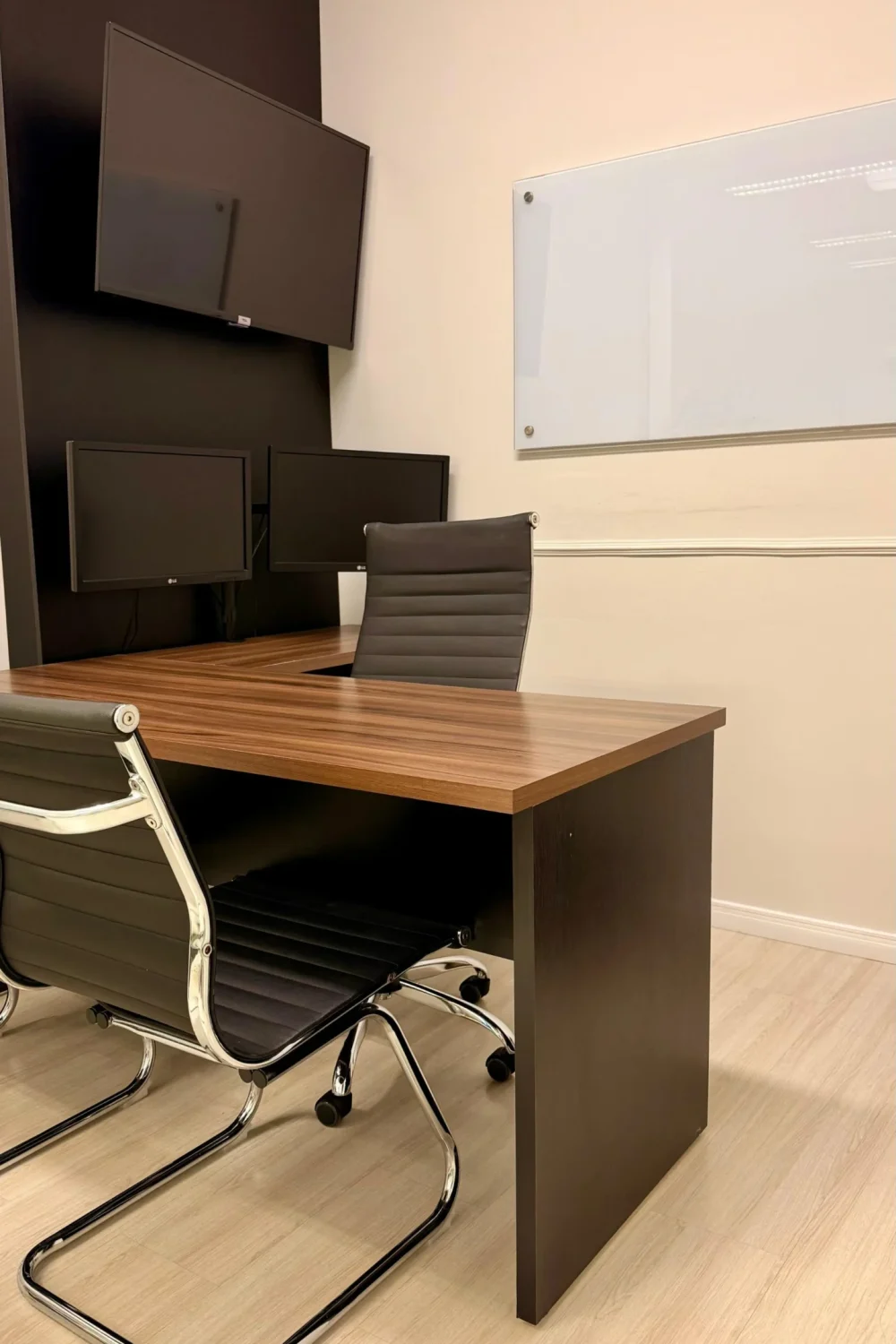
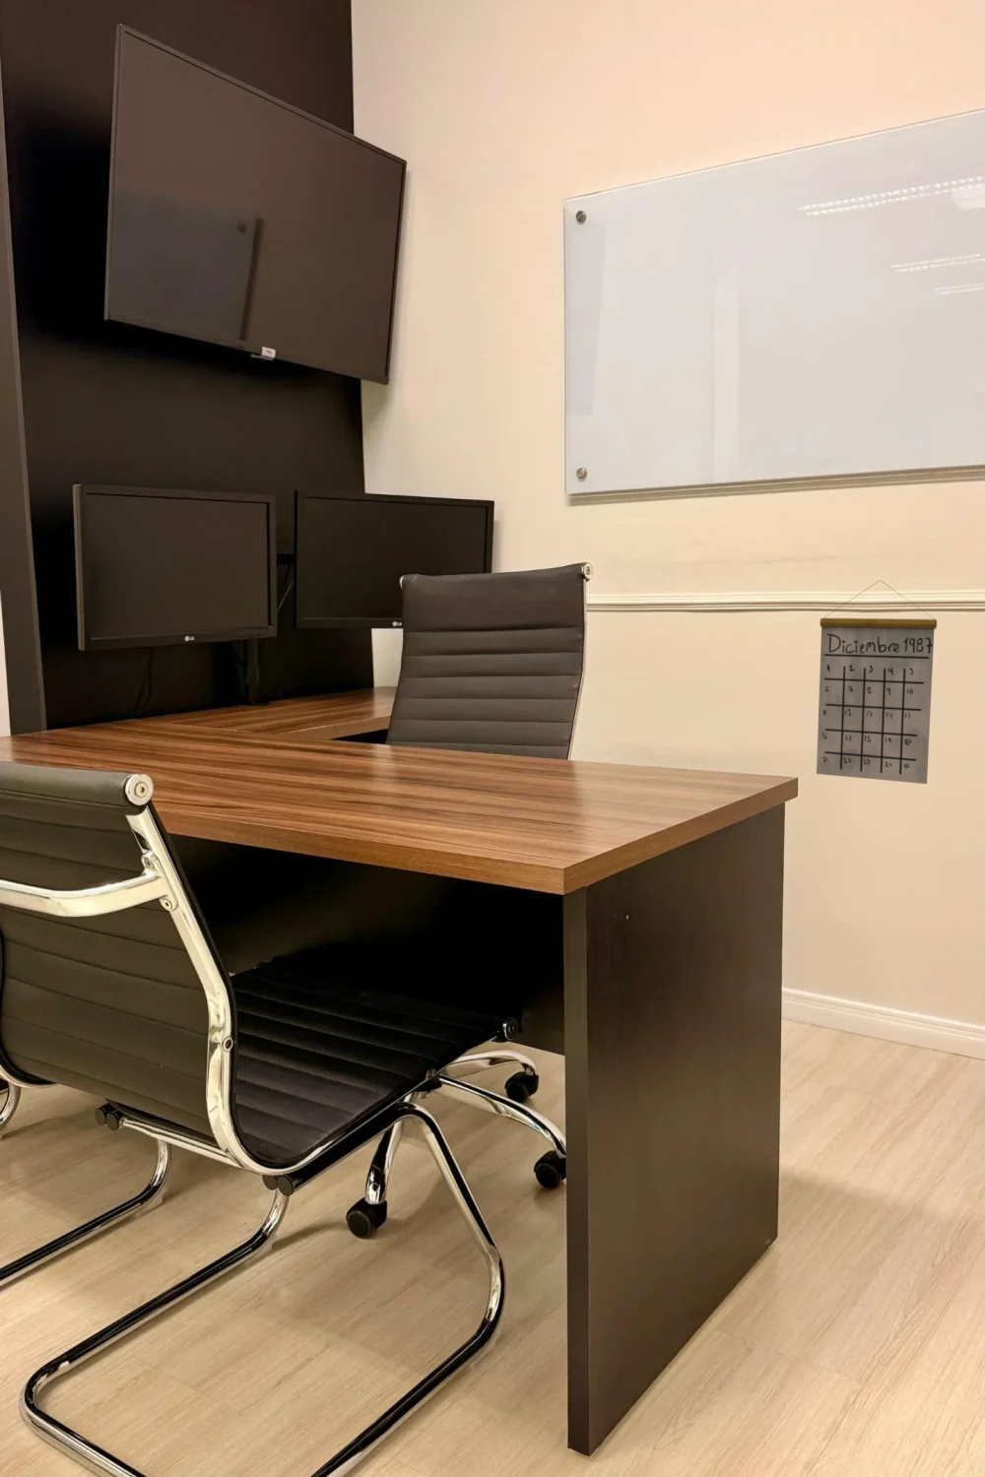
+ calendar [816,579,938,785]
